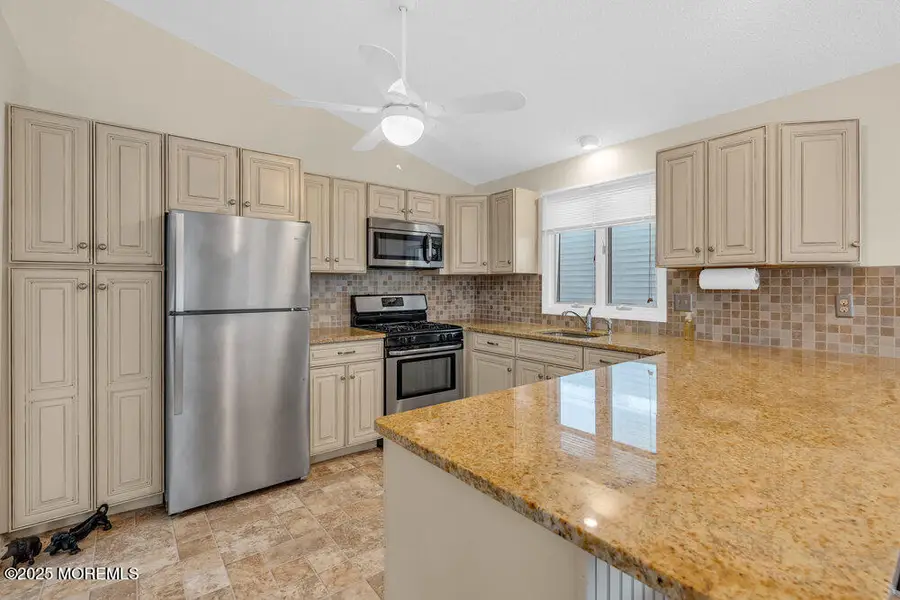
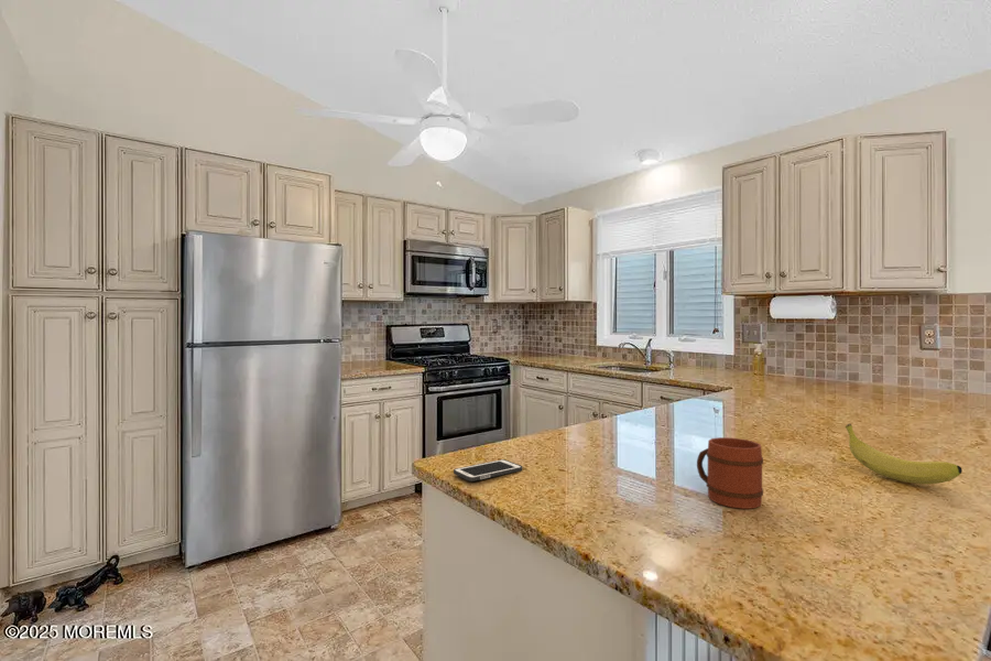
+ mug [696,436,764,510]
+ fruit [845,422,963,485]
+ cell phone [453,458,523,483]
